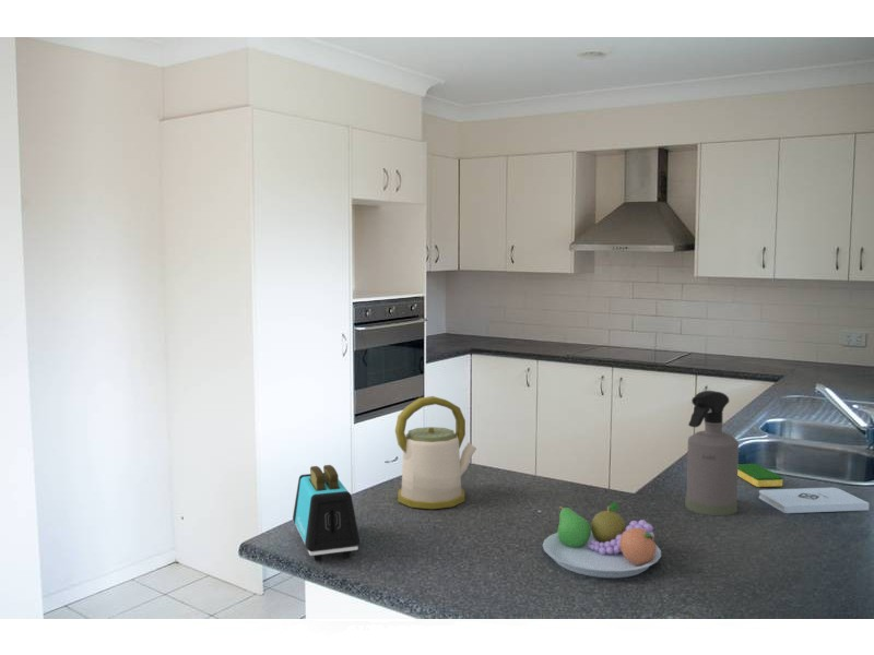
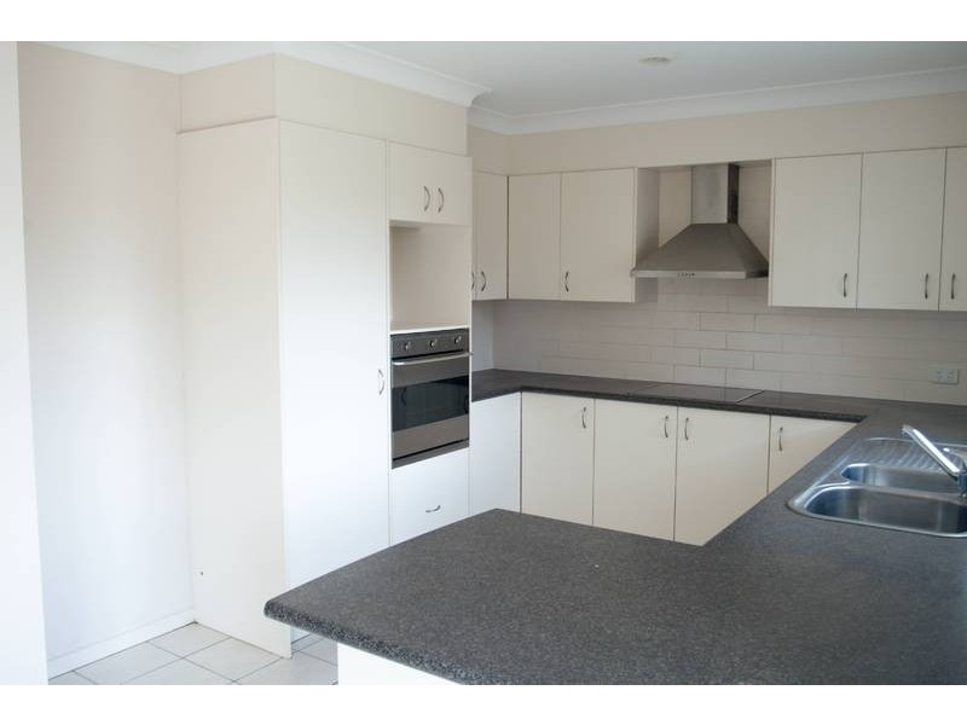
- spray bottle [684,390,740,516]
- notepad [758,487,871,514]
- dish sponge [737,463,783,488]
- toaster [292,464,361,562]
- fruit bowl [542,502,662,579]
- kettle [394,395,477,510]
